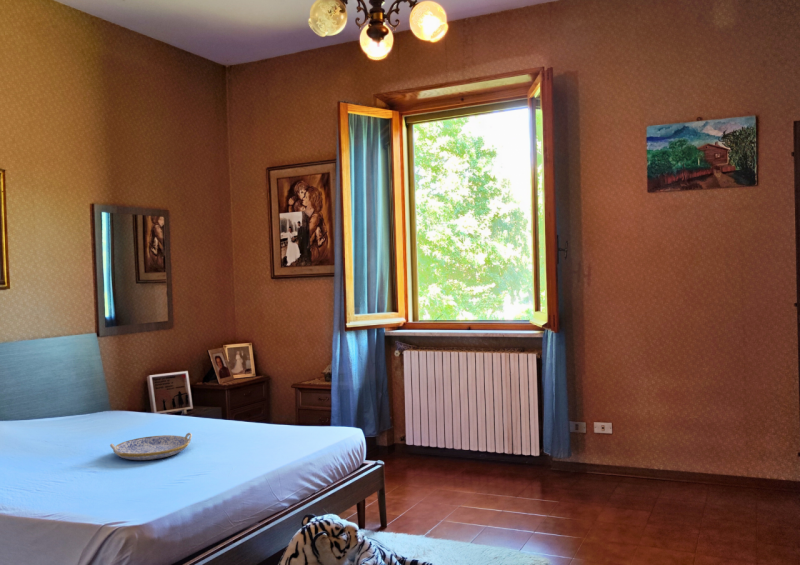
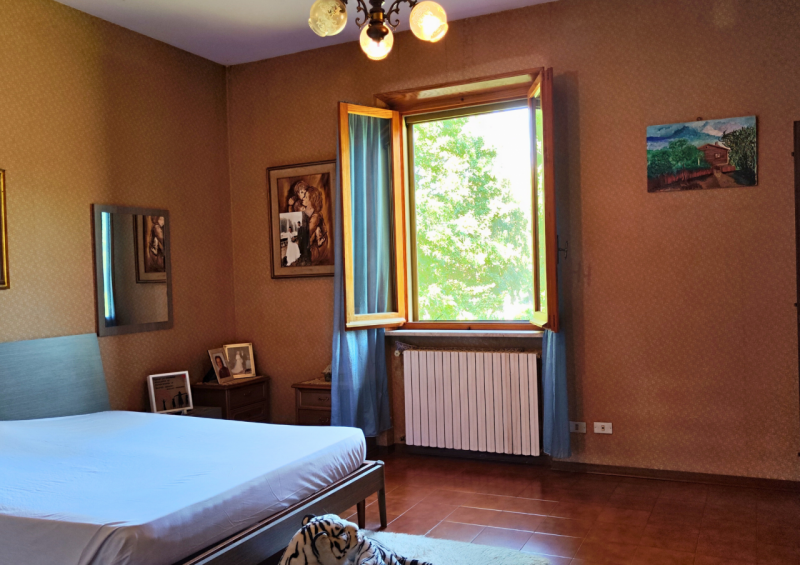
- serving tray [109,432,193,461]
